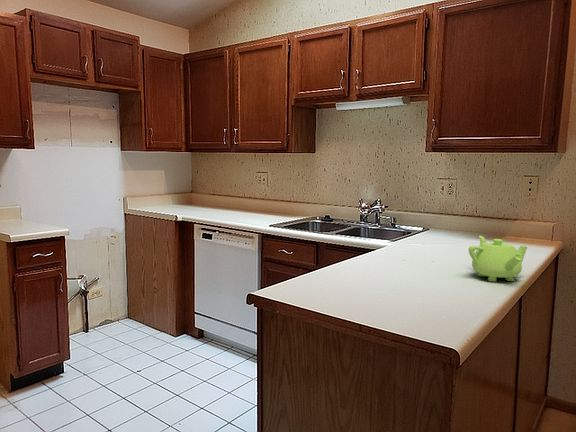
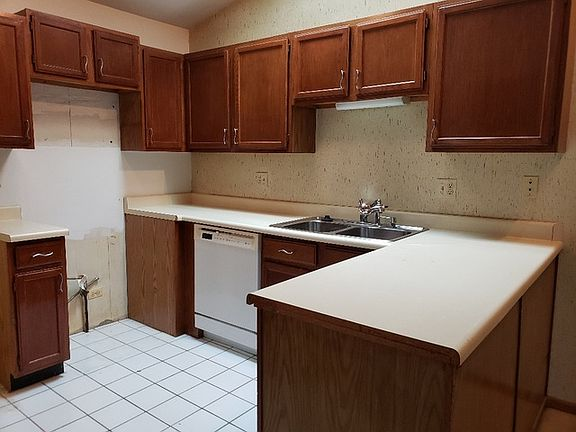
- teapot [468,235,528,282]
